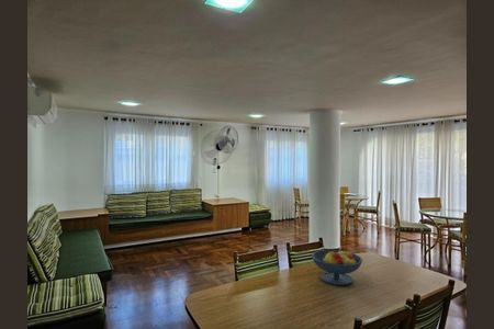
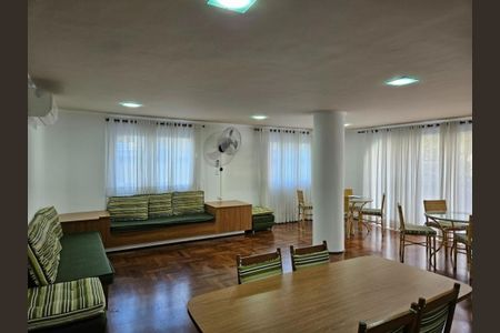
- fruit bowl [311,248,363,286]
